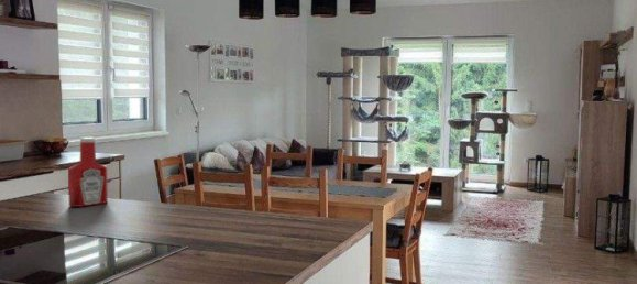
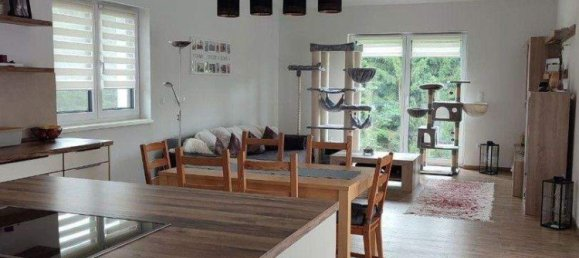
- soap bottle [67,136,109,208]
